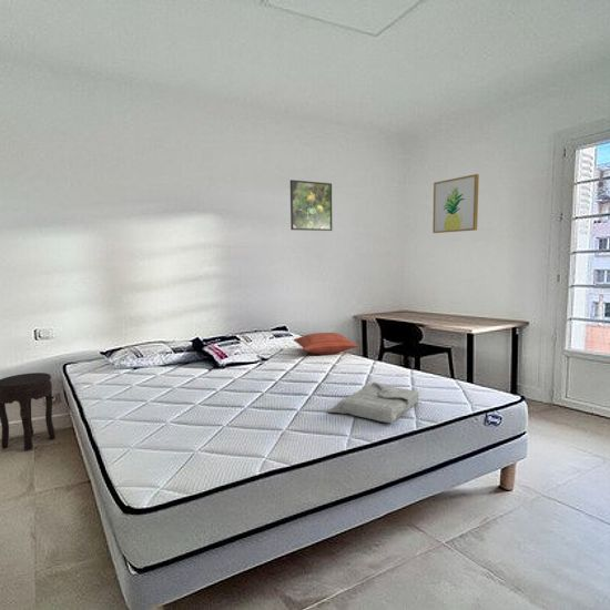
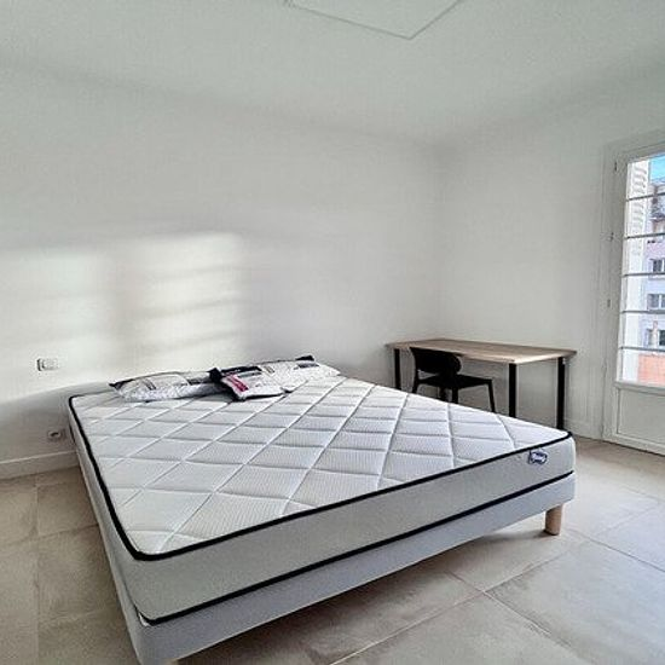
- wall art [431,173,480,234]
- side table [0,372,57,453]
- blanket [326,382,419,425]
- pillow [293,332,359,356]
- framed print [289,179,333,232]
